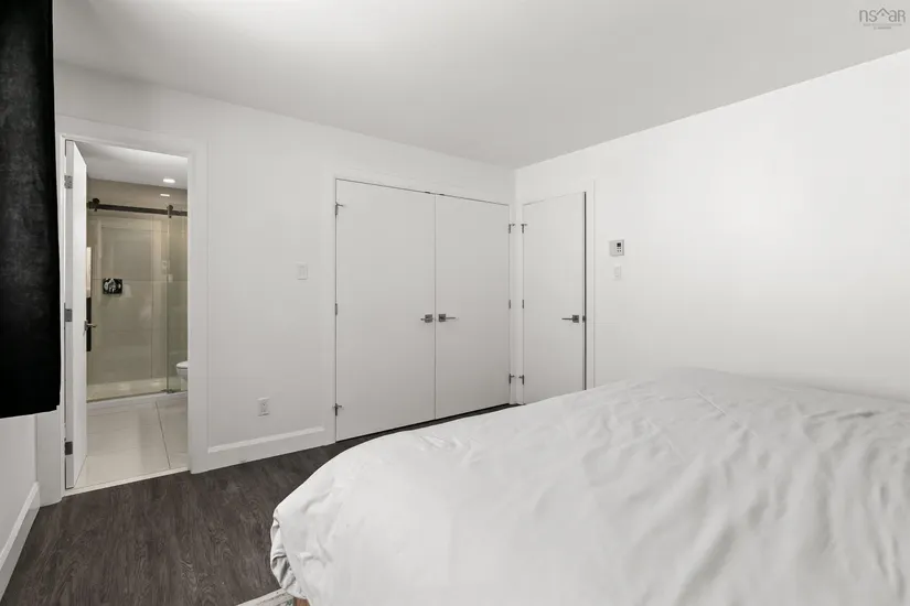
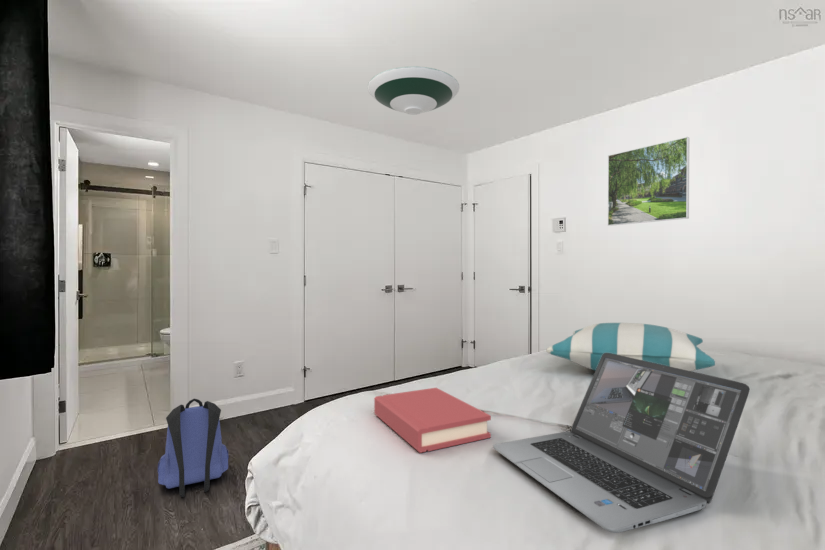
+ laptop [492,353,751,534]
+ backpack [156,398,230,498]
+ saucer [367,65,460,116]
+ hardback book [373,387,492,454]
+ pillow [545,322,716,372]
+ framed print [607,136,690,227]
